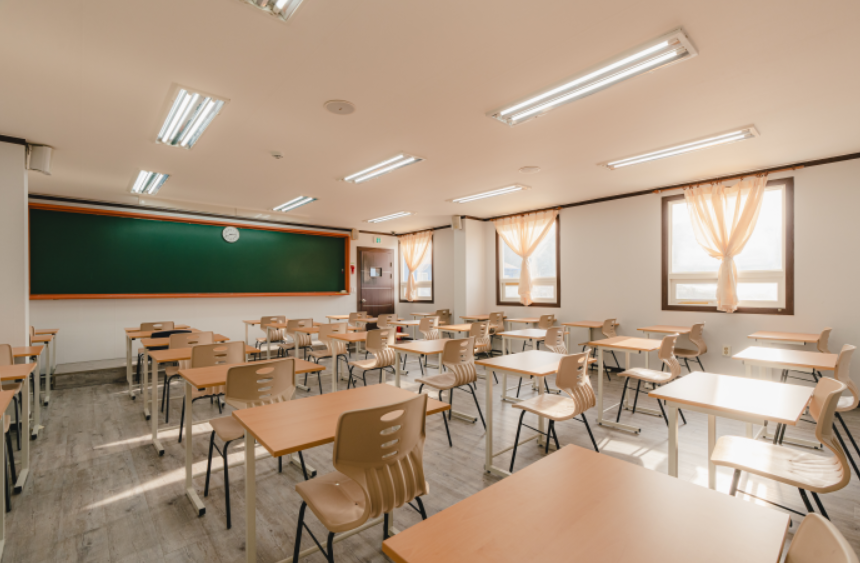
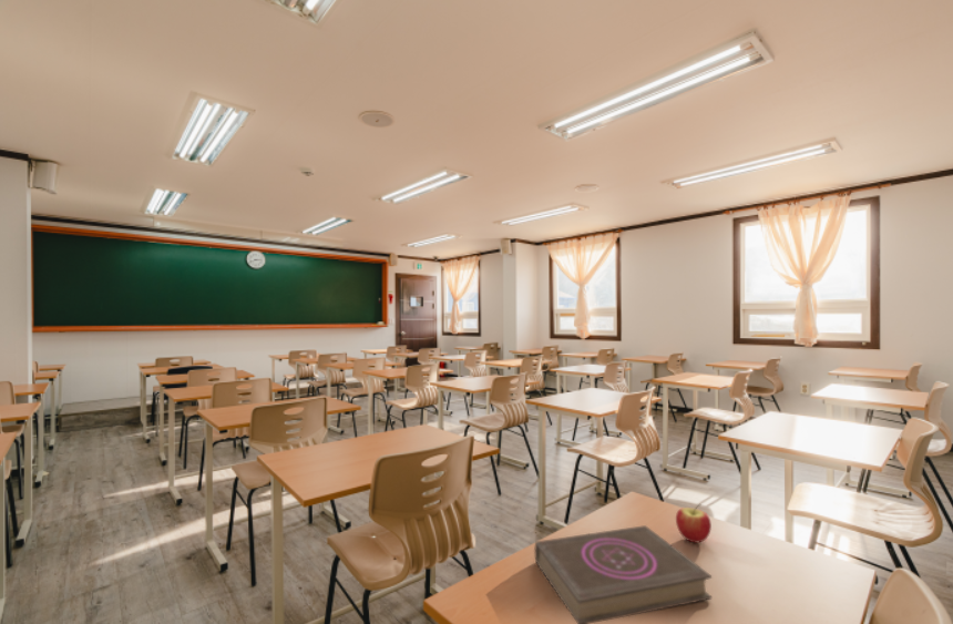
+ book [533,524,713,624]
+ apple [675,503,713,544]
